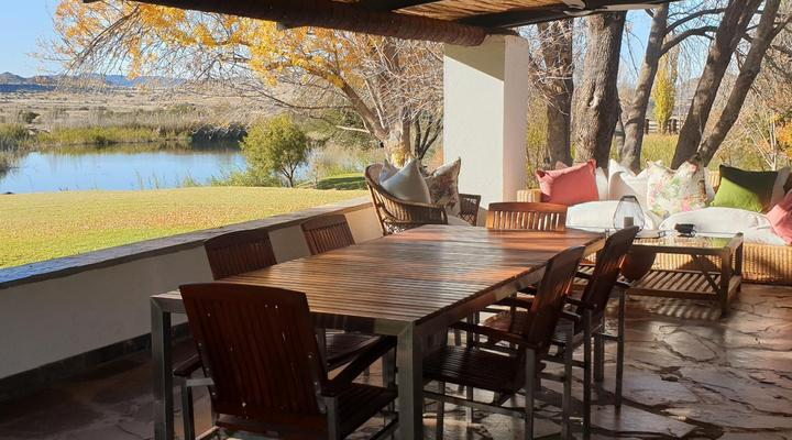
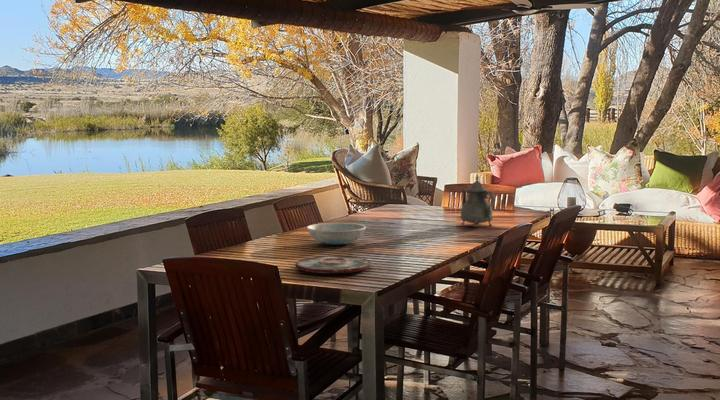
+ plate [294,255,372,274]
+ teapot [459,173,496,228]
+ dish [306,222,367,246]
